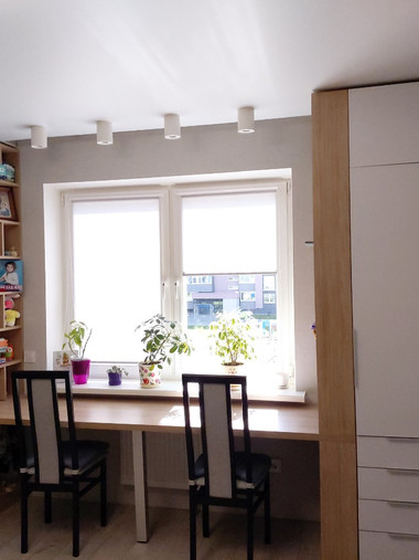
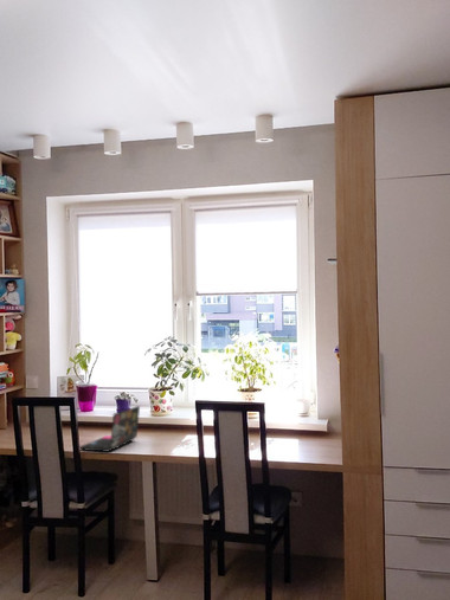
+ laptop [78,405,141,453]
